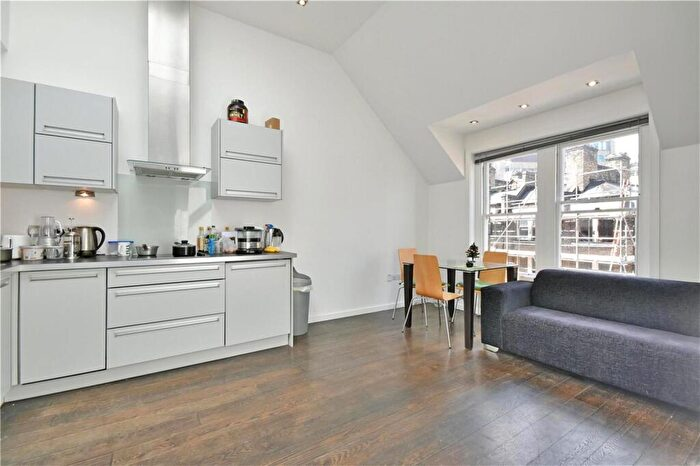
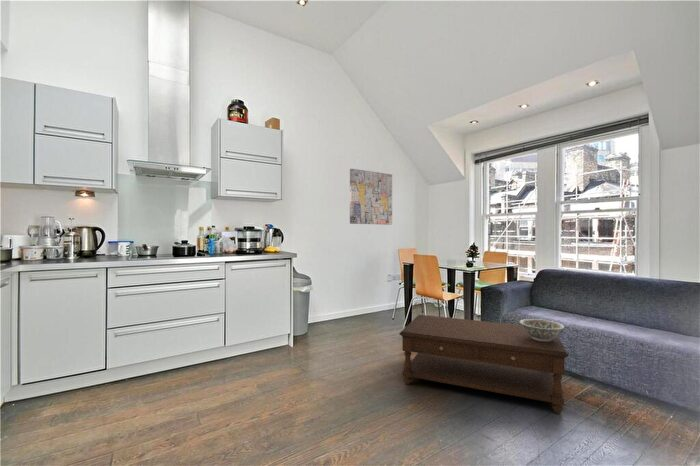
+ coffee table [398,314,570,414]
+ wall art [349,168,393,226]
+ decorative bowl [519,318,566,341]
